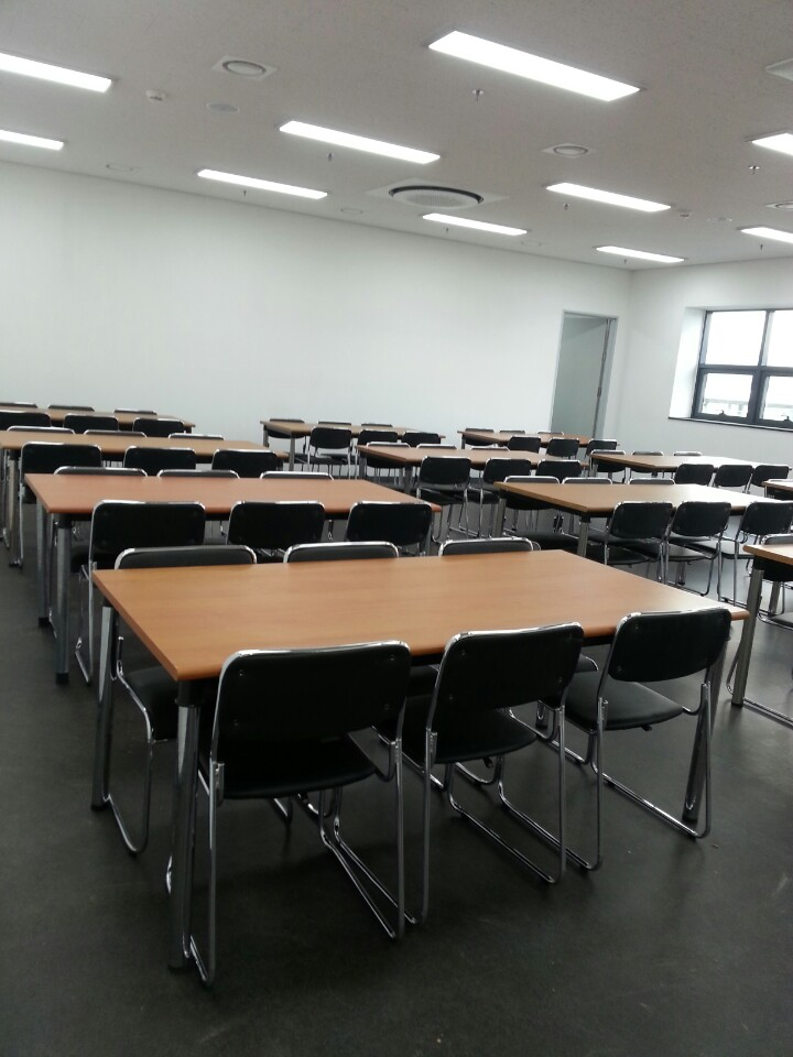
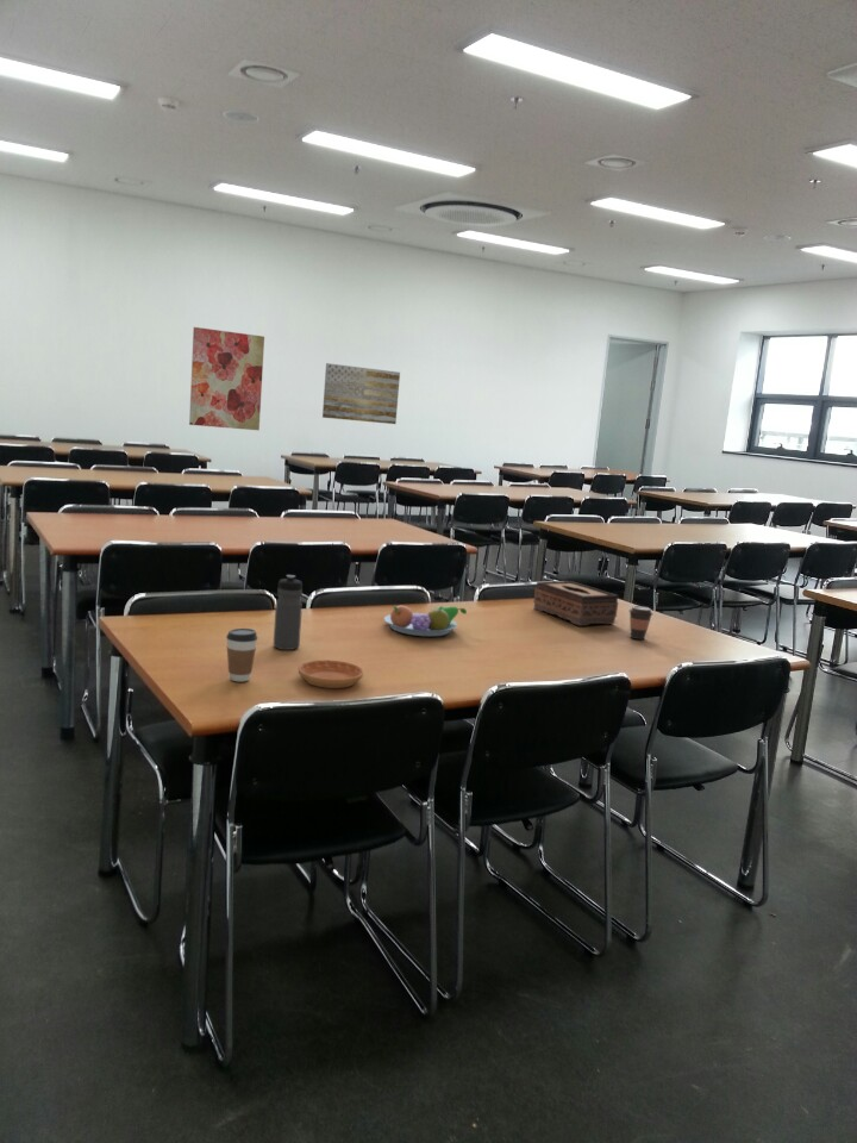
+ fruit bowl [383,605,468,637]
+ saucer [298,660,364,689]
+ wall art [321,362,401,425]
+ water bottle [273,574,304,651]
+ coffee cup [628,605,655,641]
+ tissue box [532,580,619,626]
+ wall art [188,326,265,431]
+ coffee cup [225,627,258,683]
